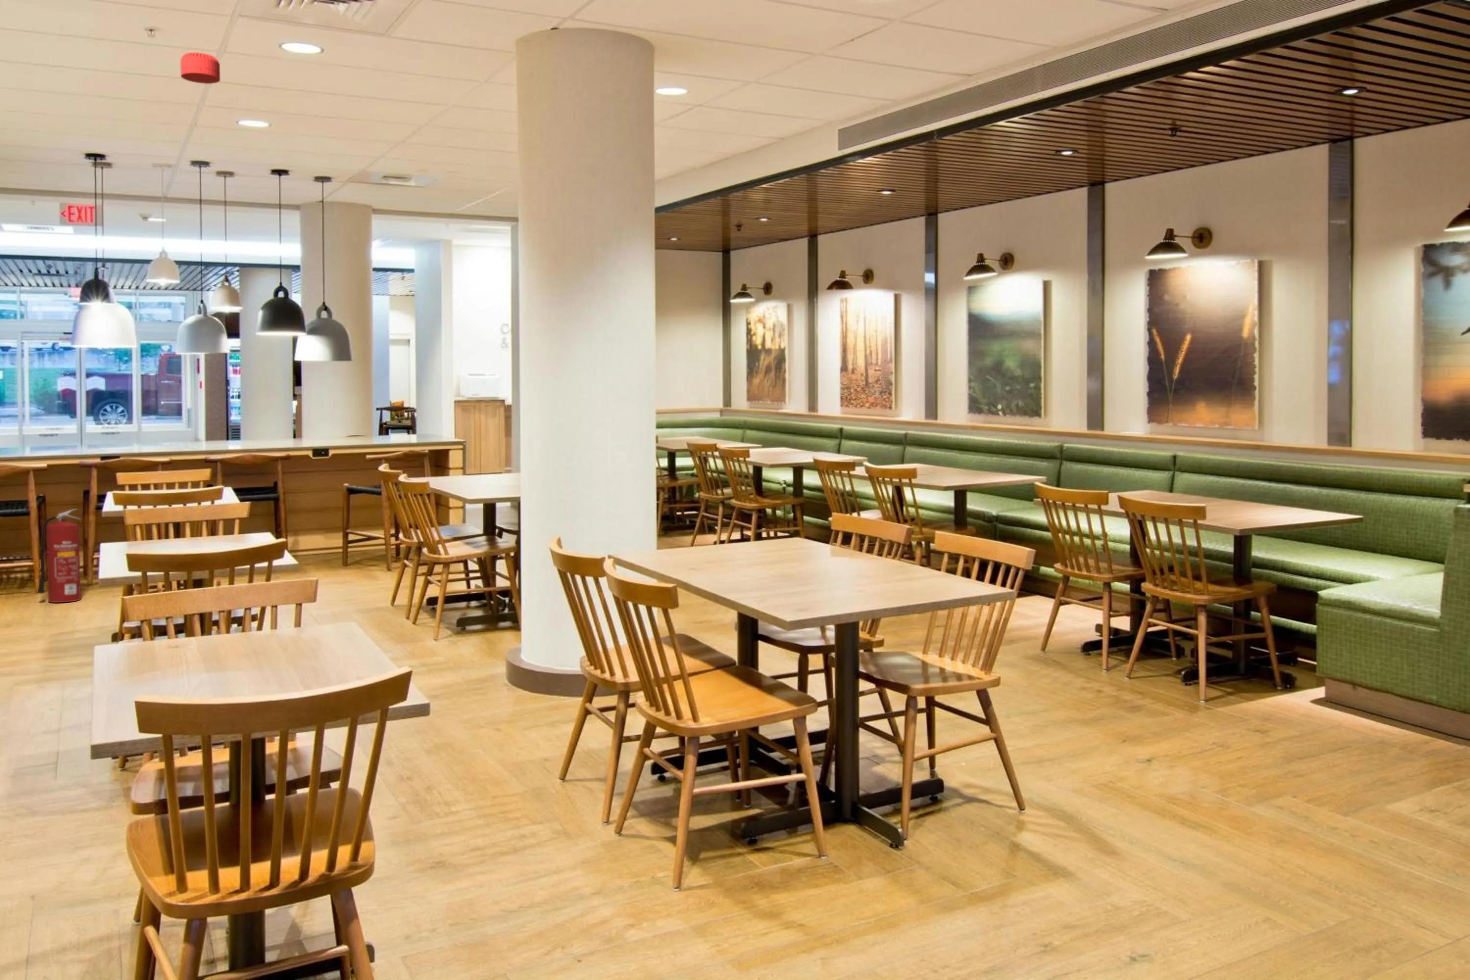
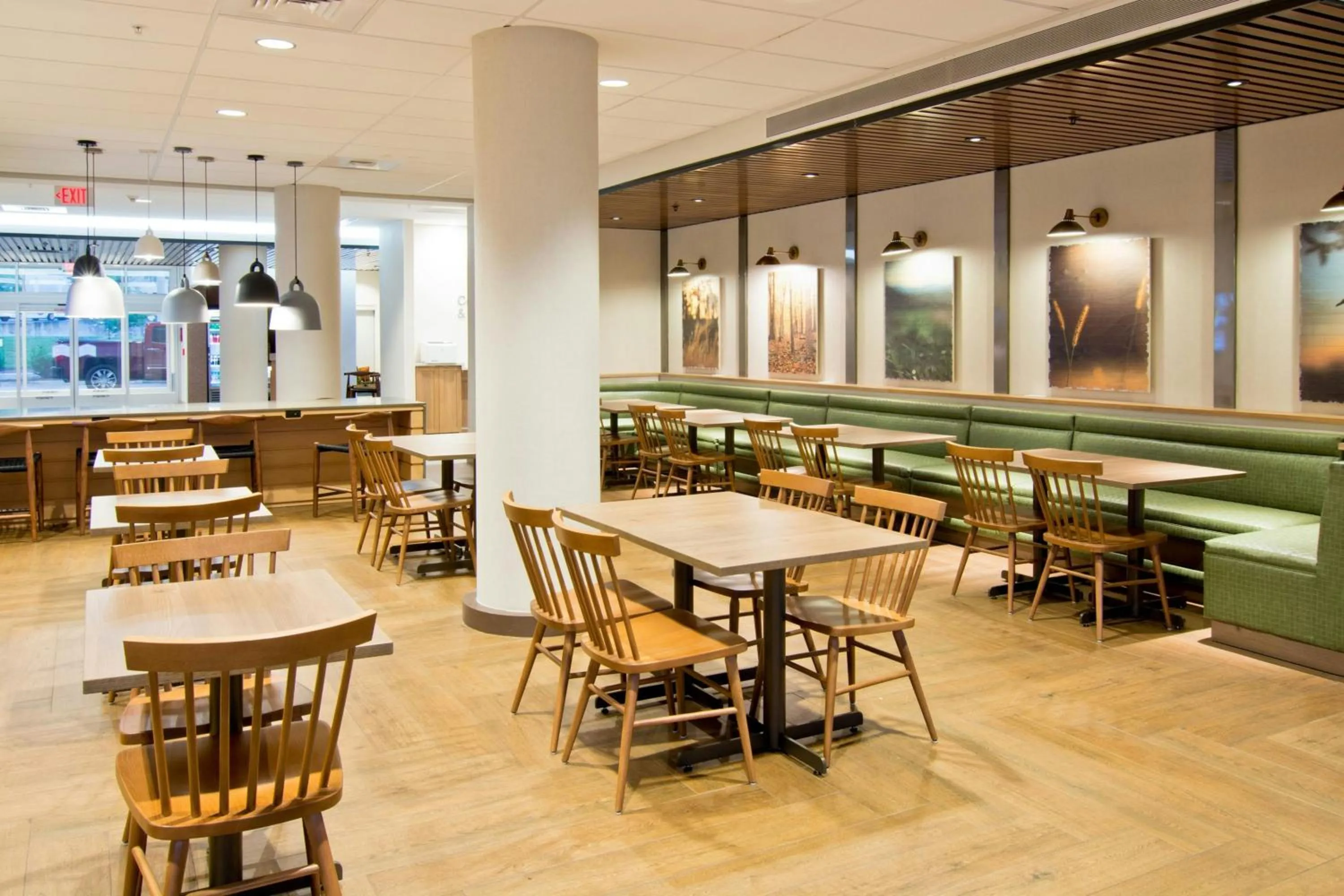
- smoke detector [179,51,221,84]
- fire extinguisher [37,509,81,603]
